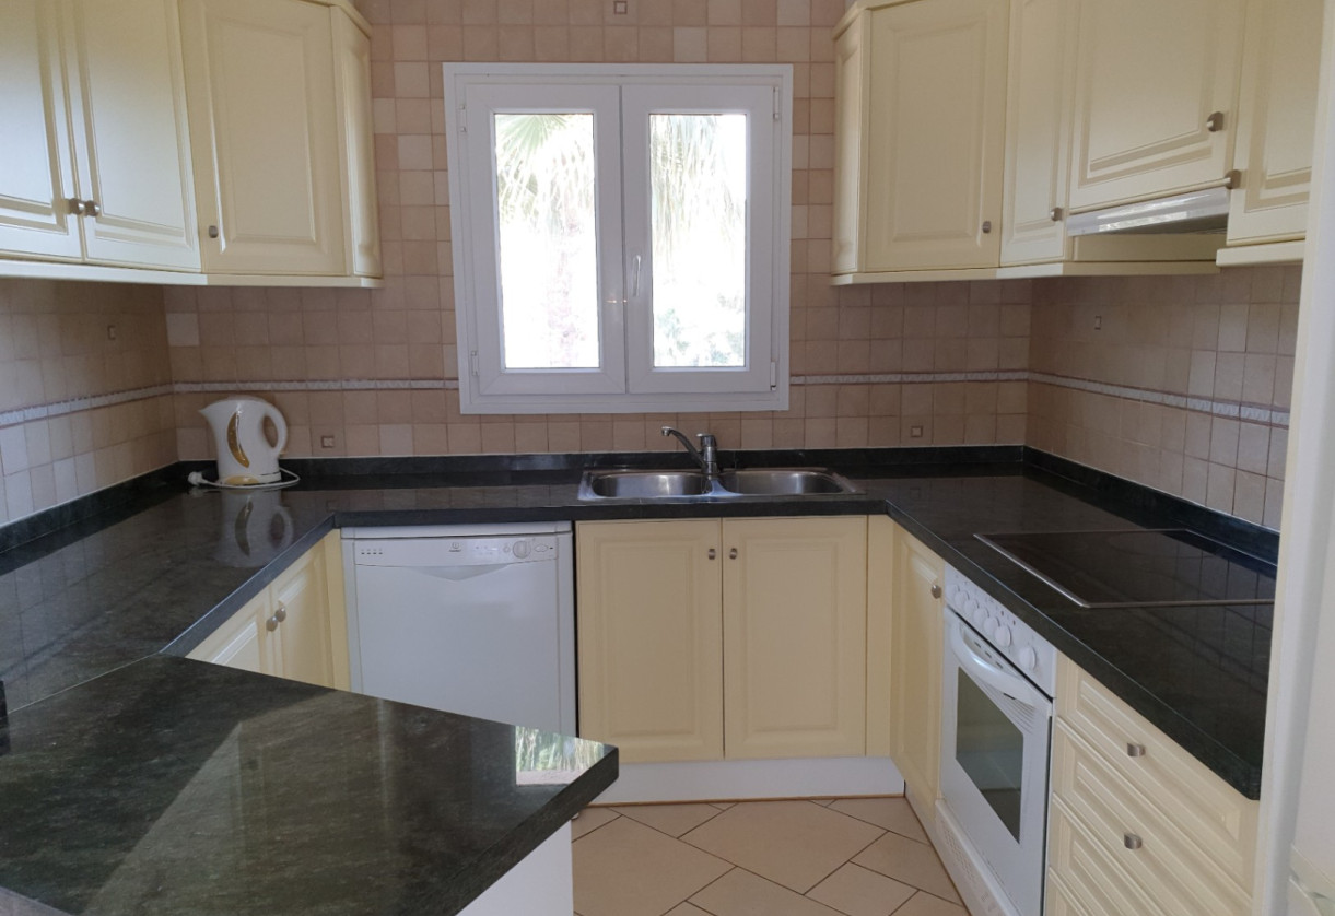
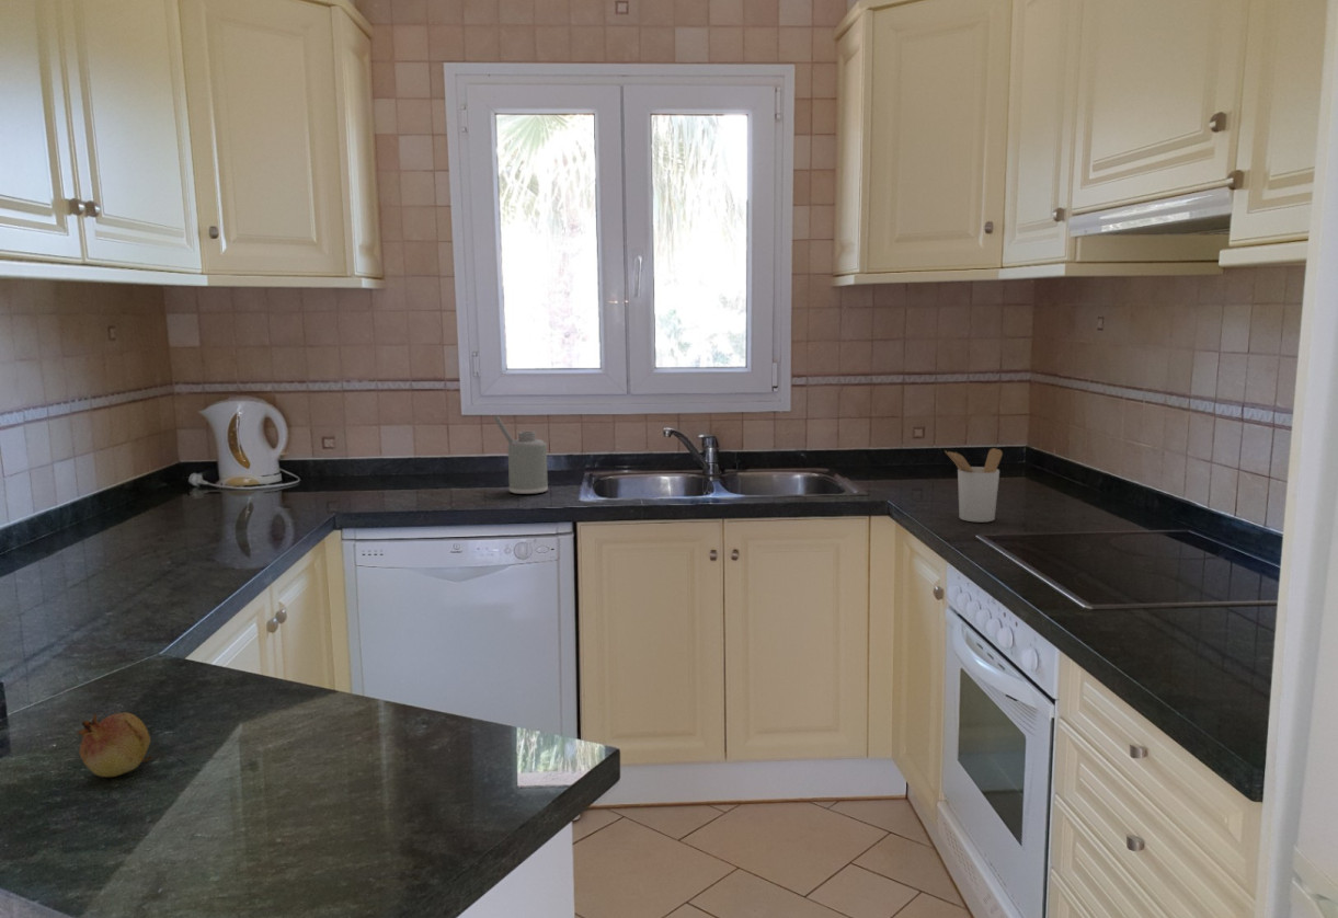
+ soap dispenser [492,415,549,495]
+ utensil holder [944,447,1004,524]
+ fruit [76,711,152,778]
